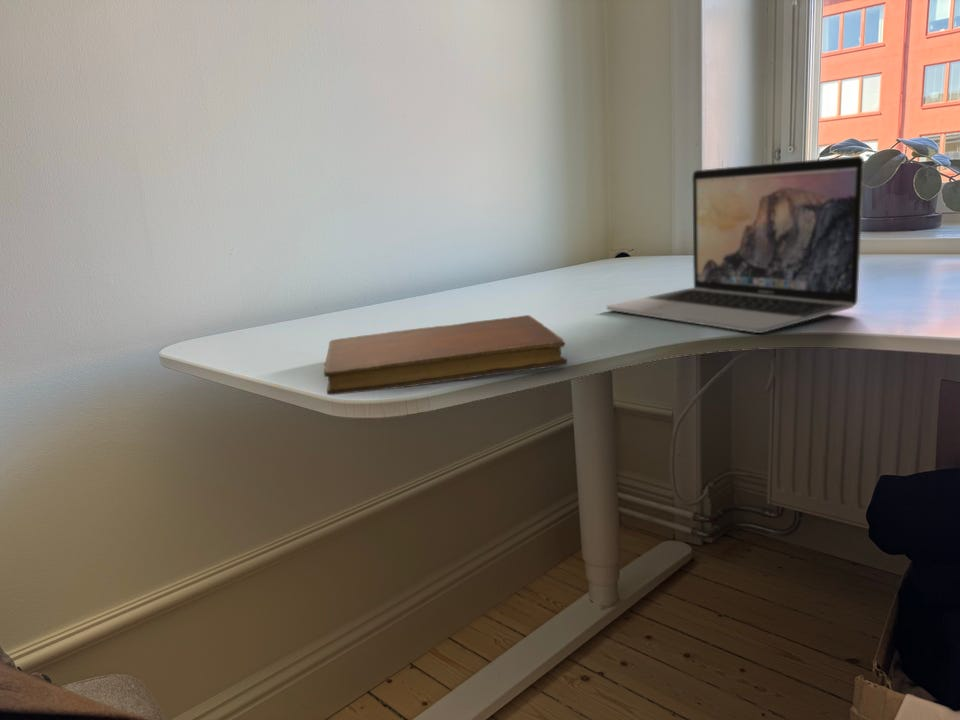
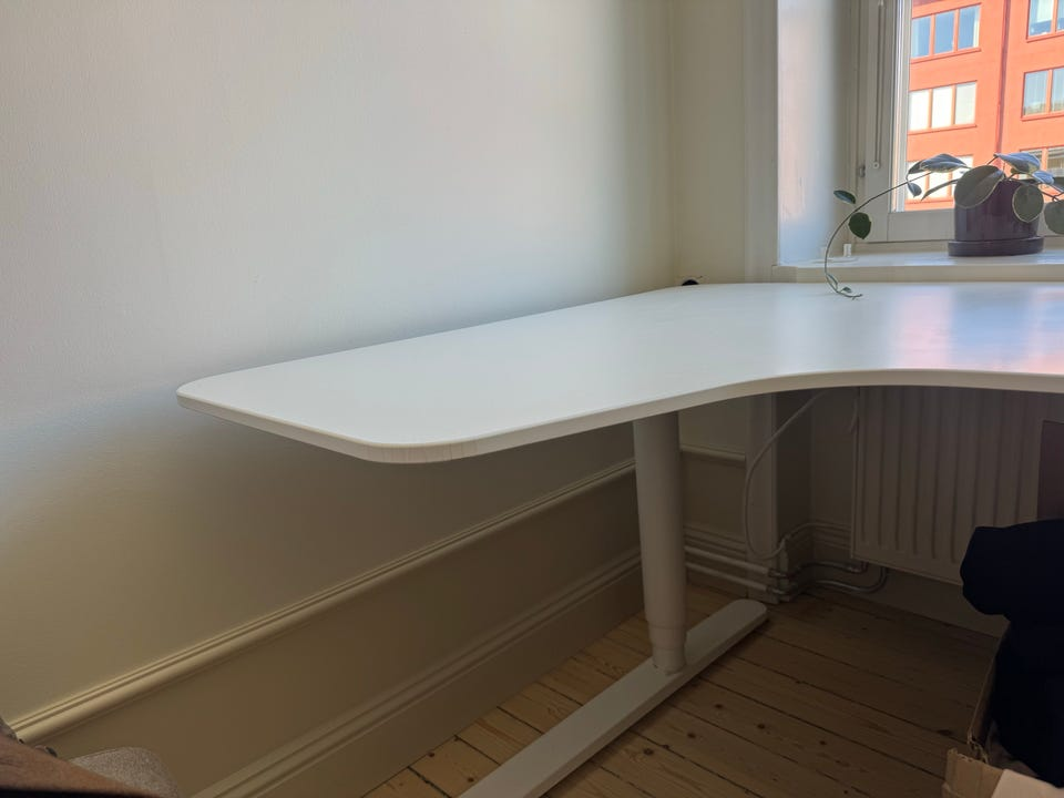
- notebook [323,314,569,396]
- laptop [606,155,865,334]
